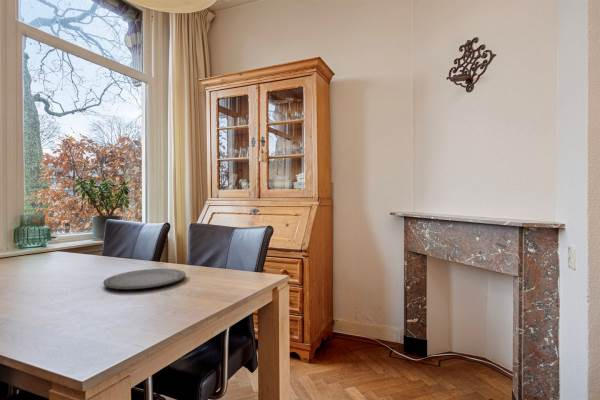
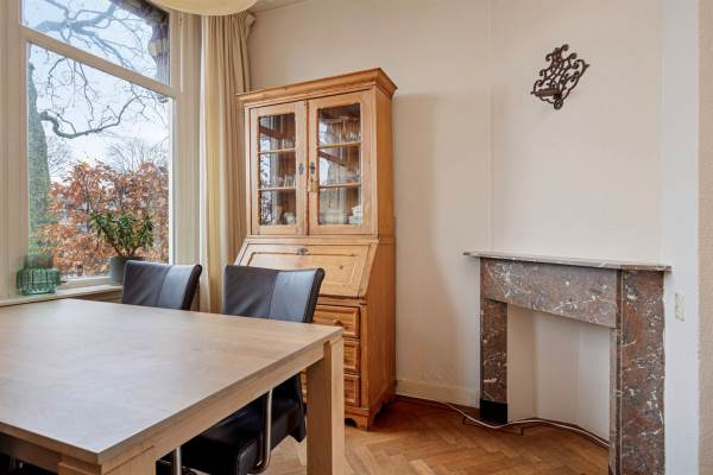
- plate [102,268,186,290]
